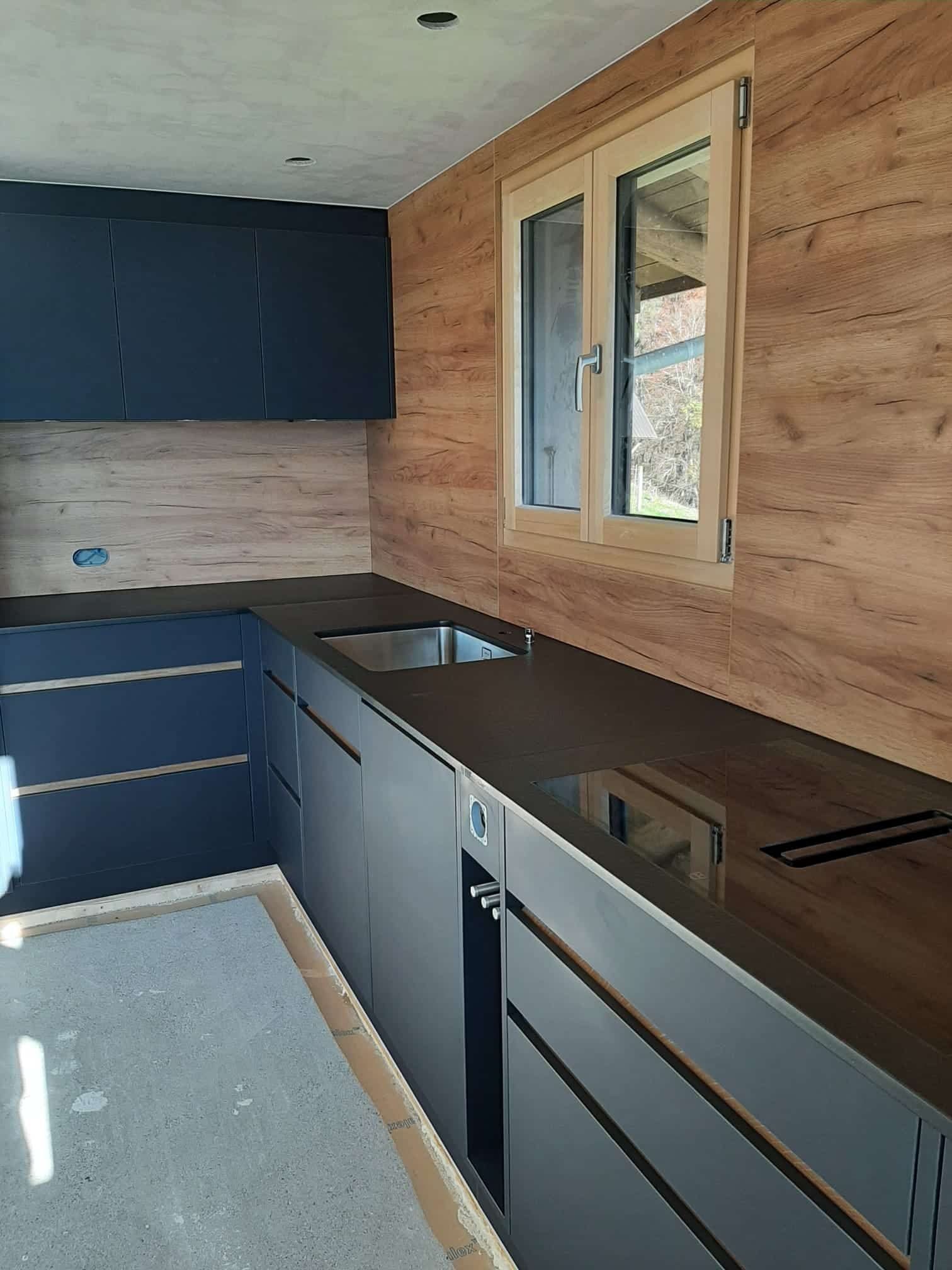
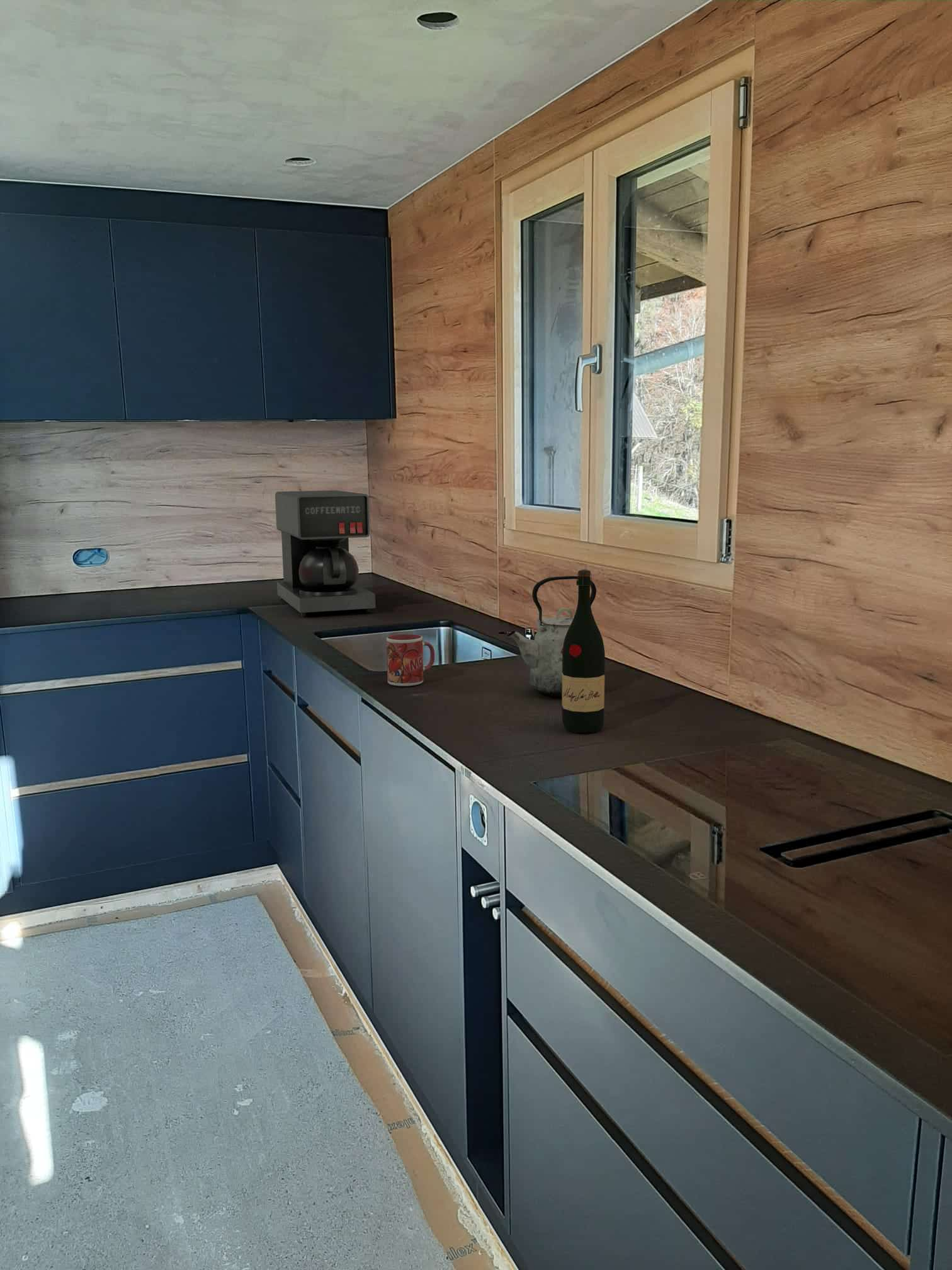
+ wine bottle [562,569,606,734]
+ coffee maker [275,490,376,617]
+ kettle [507,575,597,697]
+ mug [386,633,435,687]
